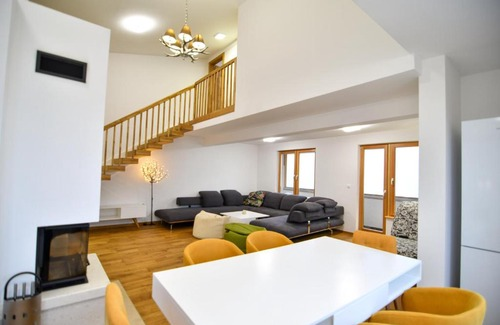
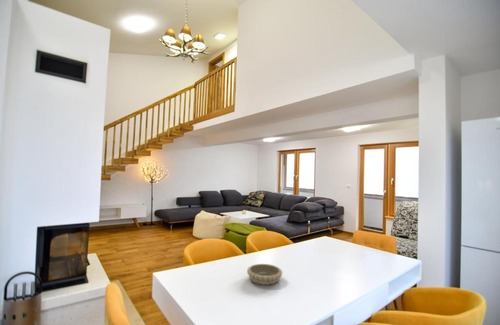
+ decorative bowl [246,263,283,286]
